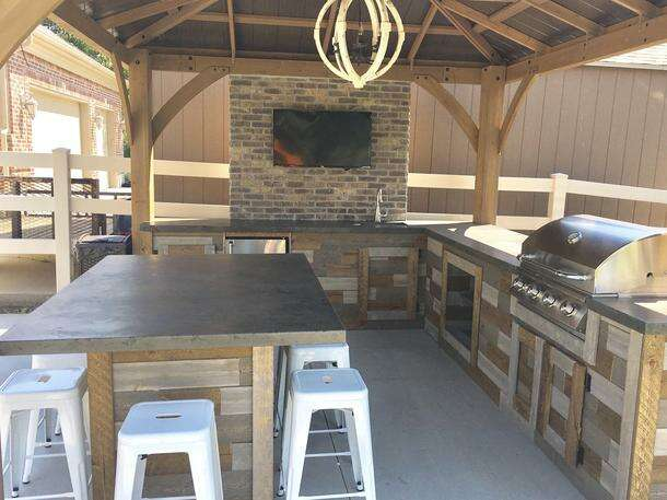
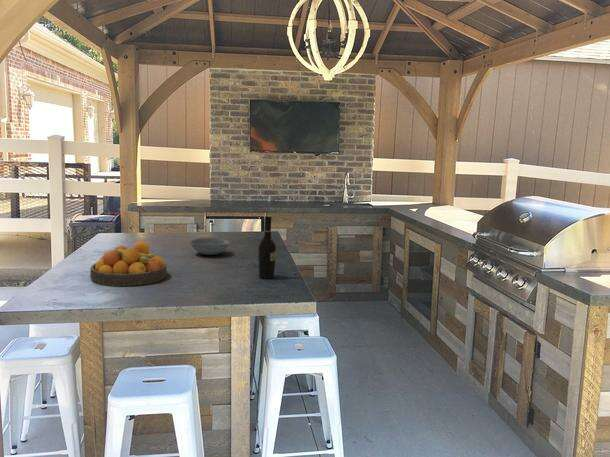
+ wine bottle [257,215,277,280]
+ bowl [189,237,230,256]
+ fruit bowl [89,241,168,287]
